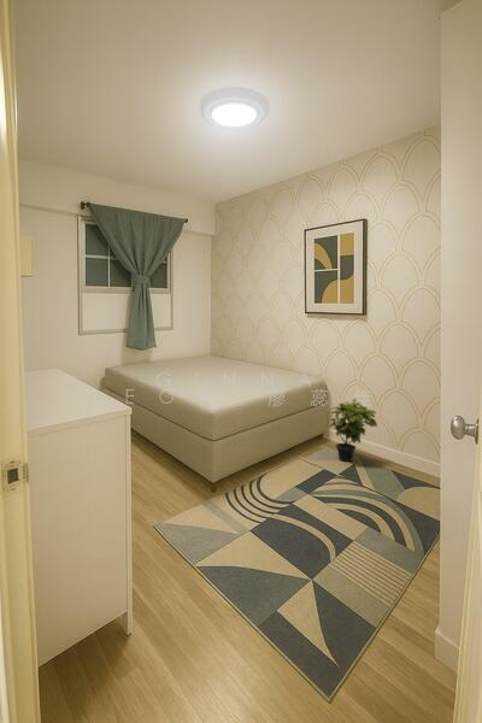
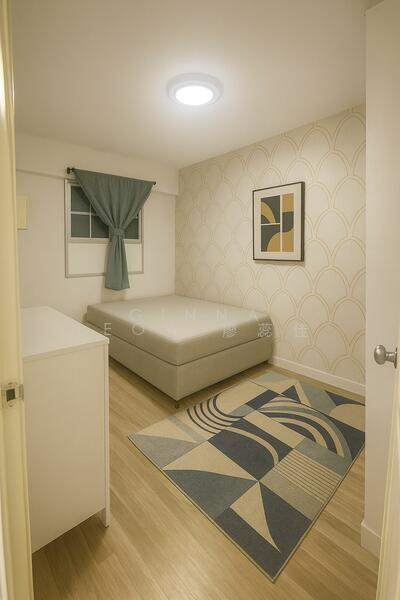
- potted plant [329,396,378,463]
